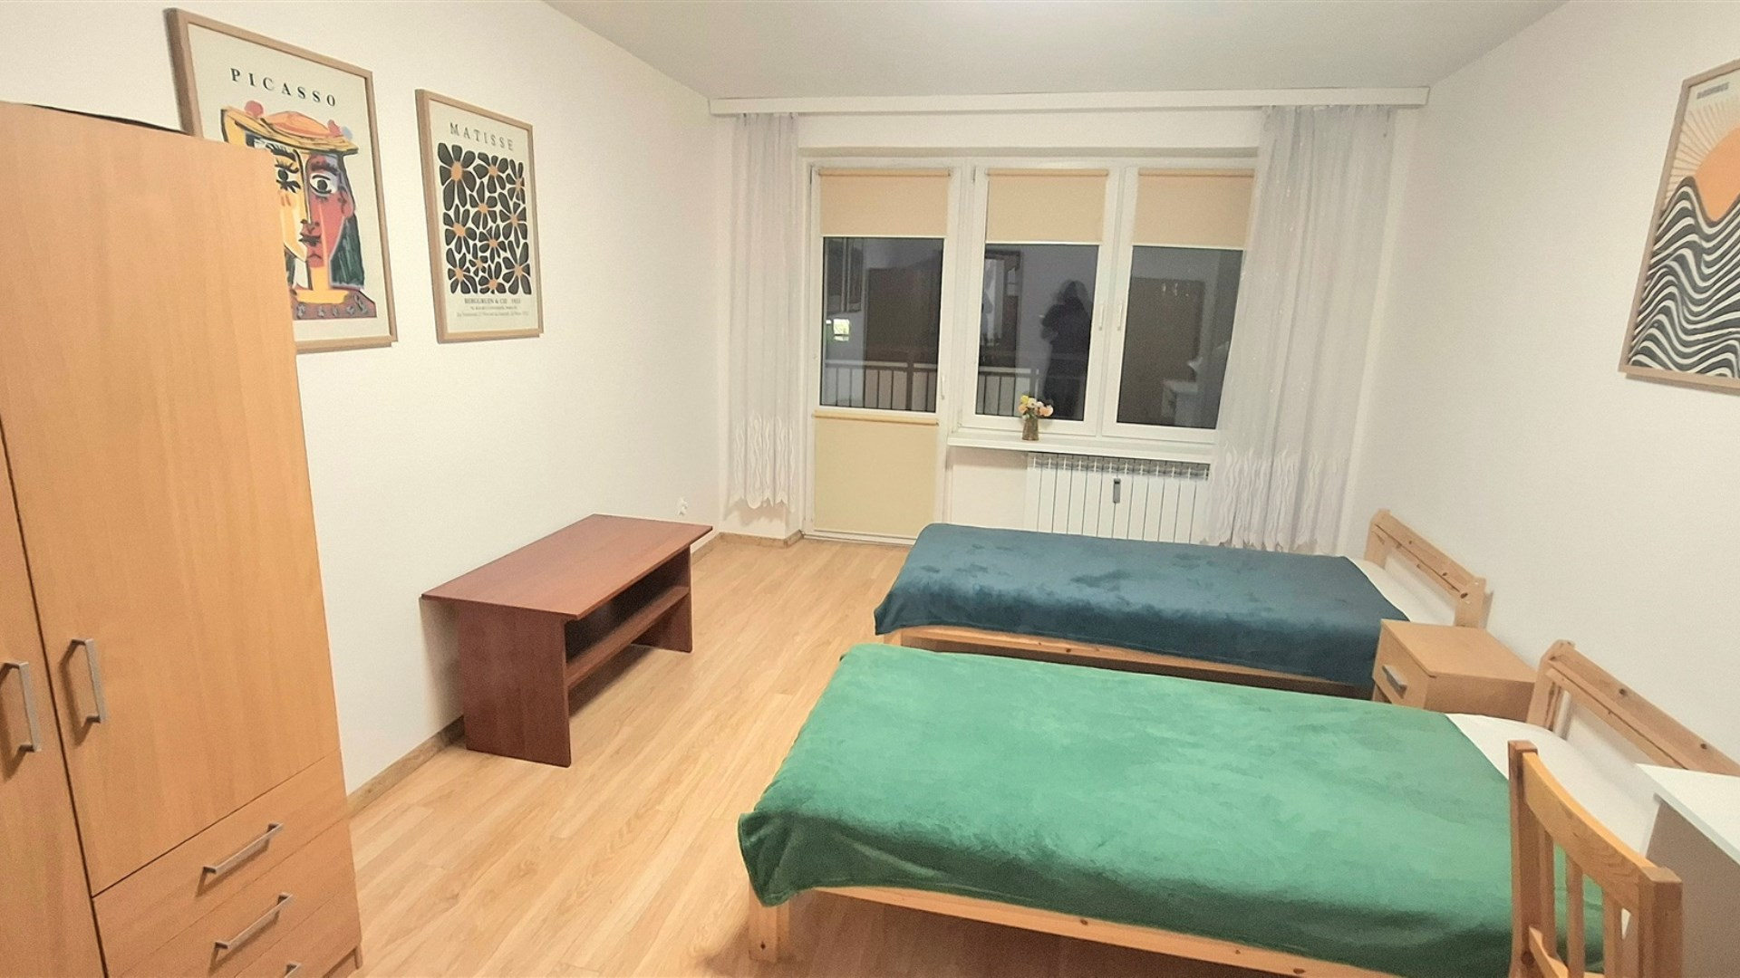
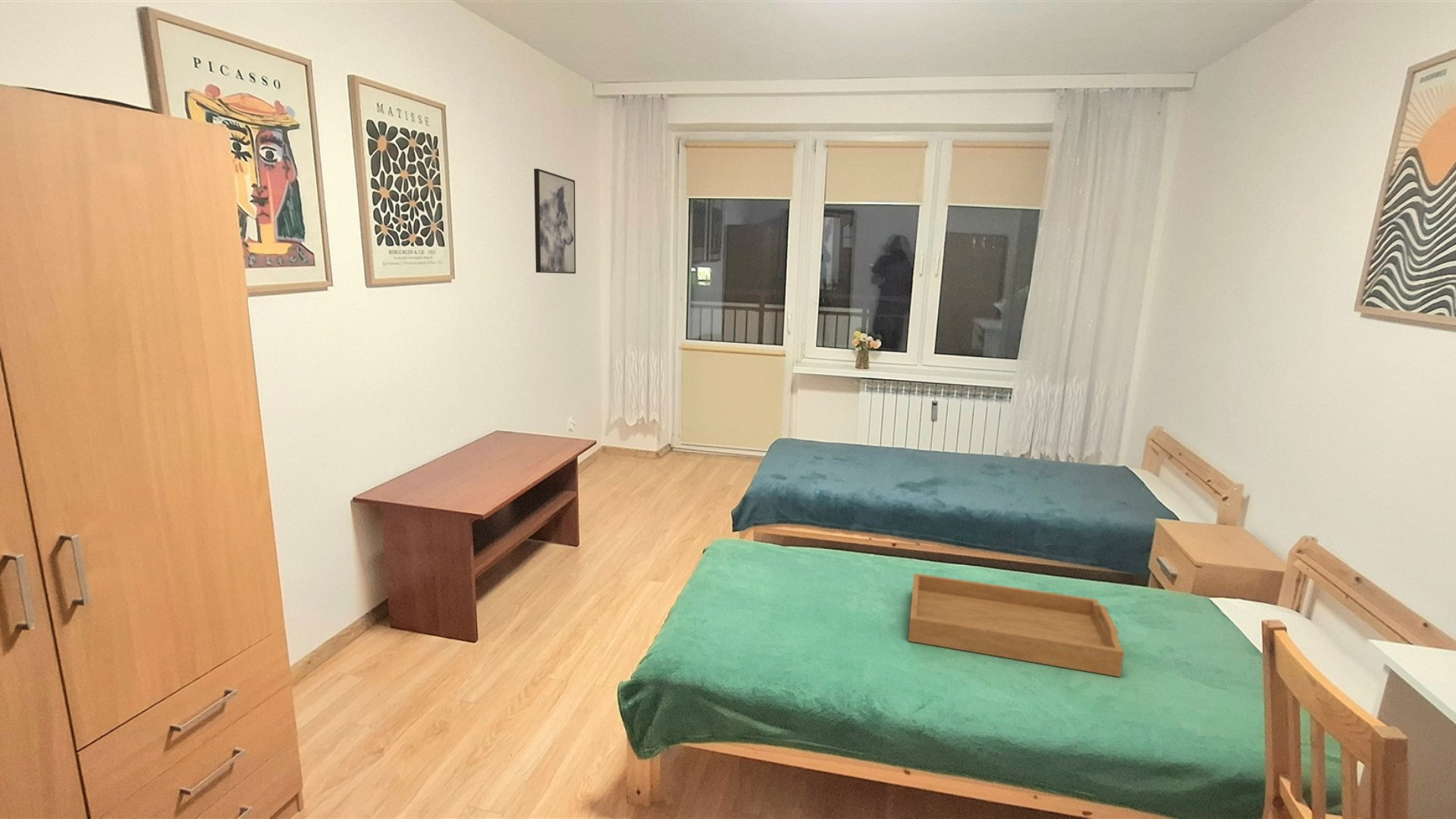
+ serving tray [908,573,1125,678]
+ wall art [533,168,576,275]
